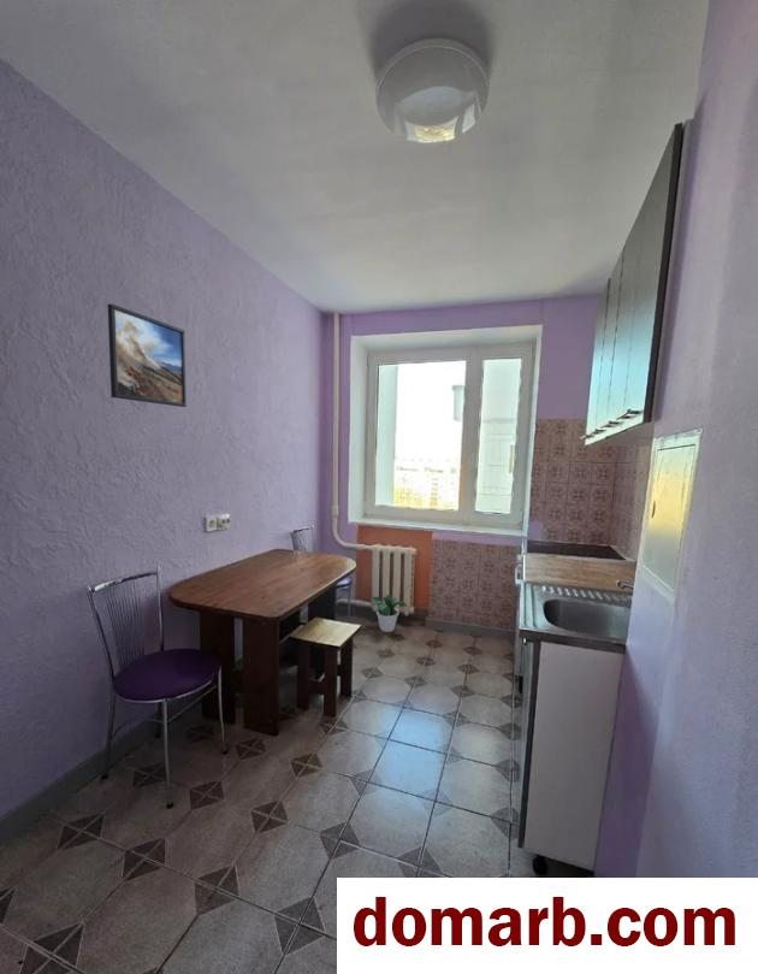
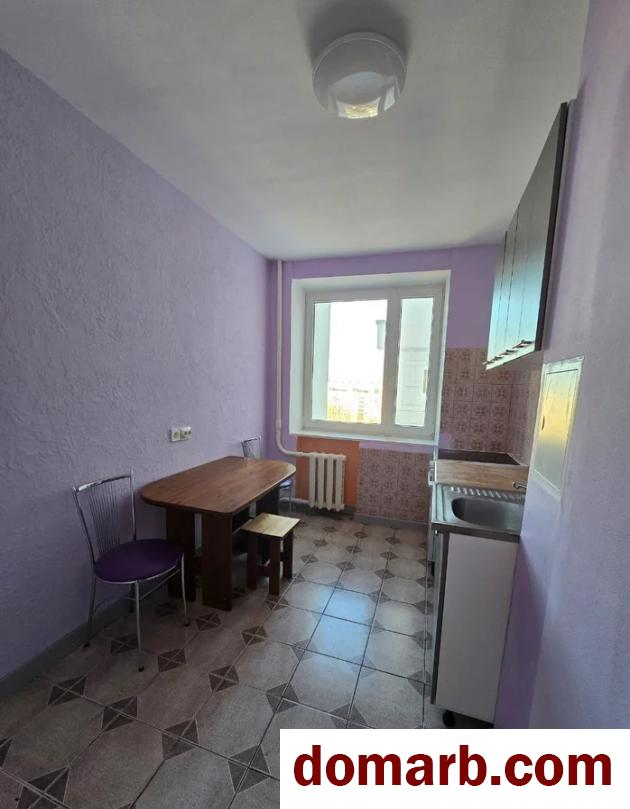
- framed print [107,302,188,408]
- potted plant [371,594,408,633]
